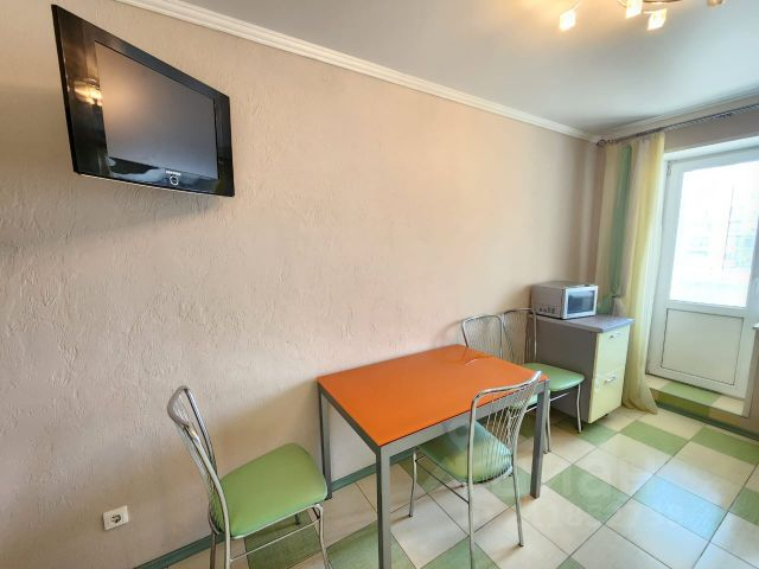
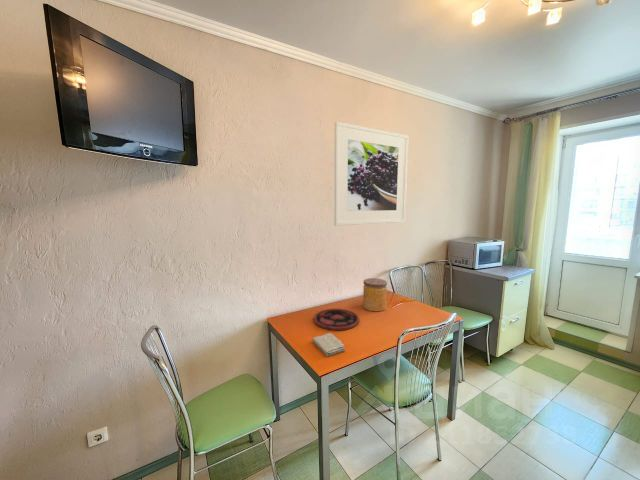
+ washcloth [311,332,346,357]
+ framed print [333,121,409,227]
+ jar [362,277,388,312]
+ plate [313,308,360,331]
